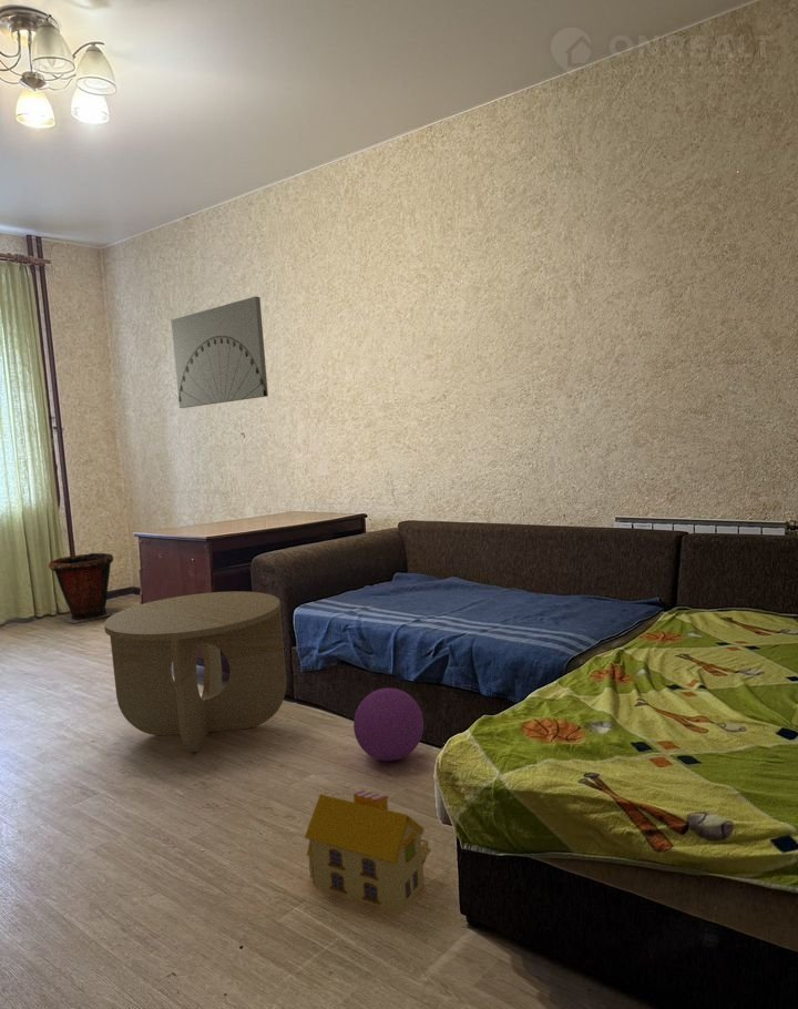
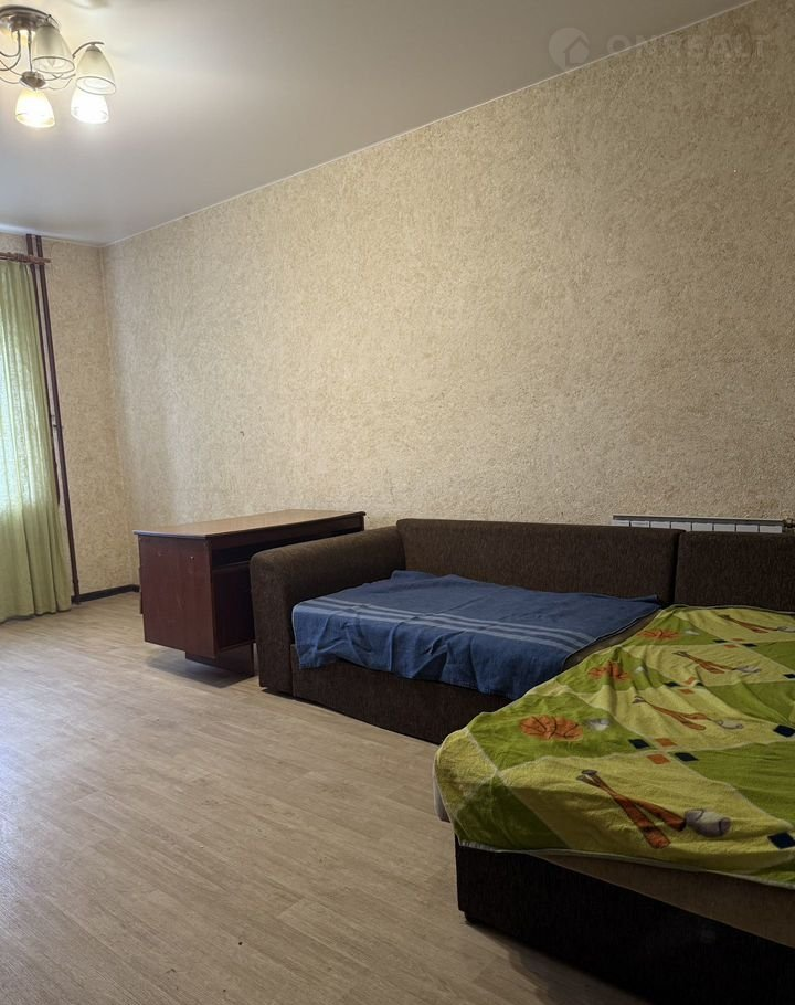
- side table [103,591,287,753]
- wall art [171,295,269,409]
- waste bin [48,552,119,624]
- ball [352,687,424,763]
- toy house [304,789,432,916]
